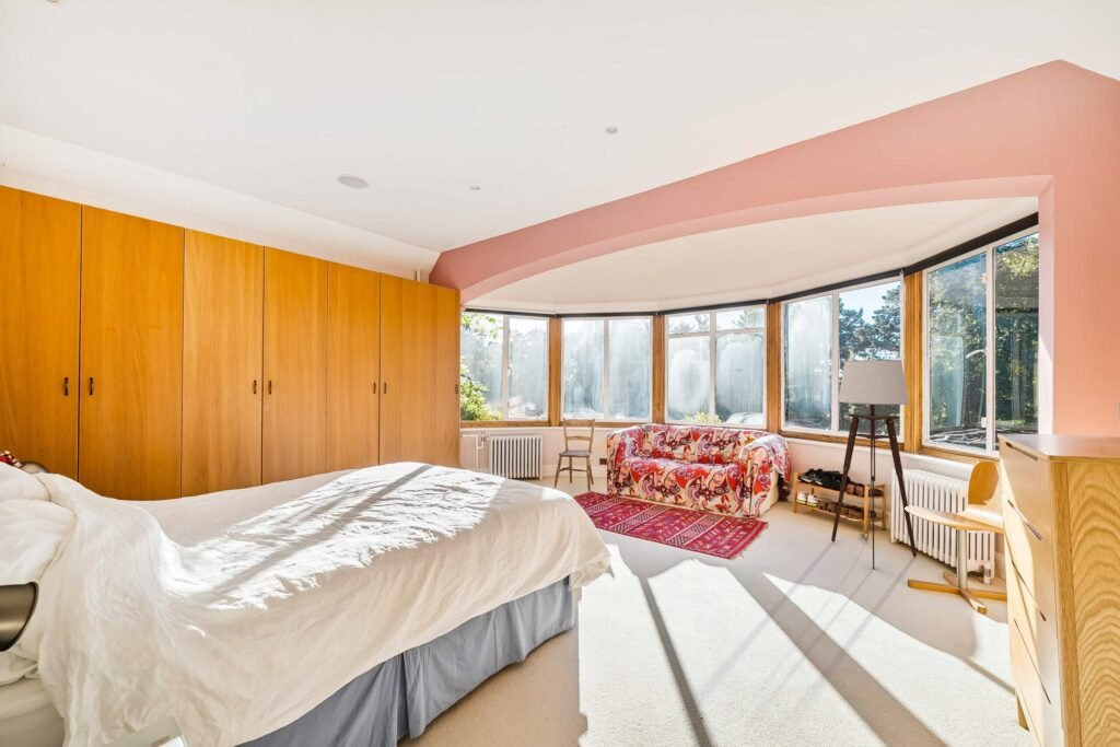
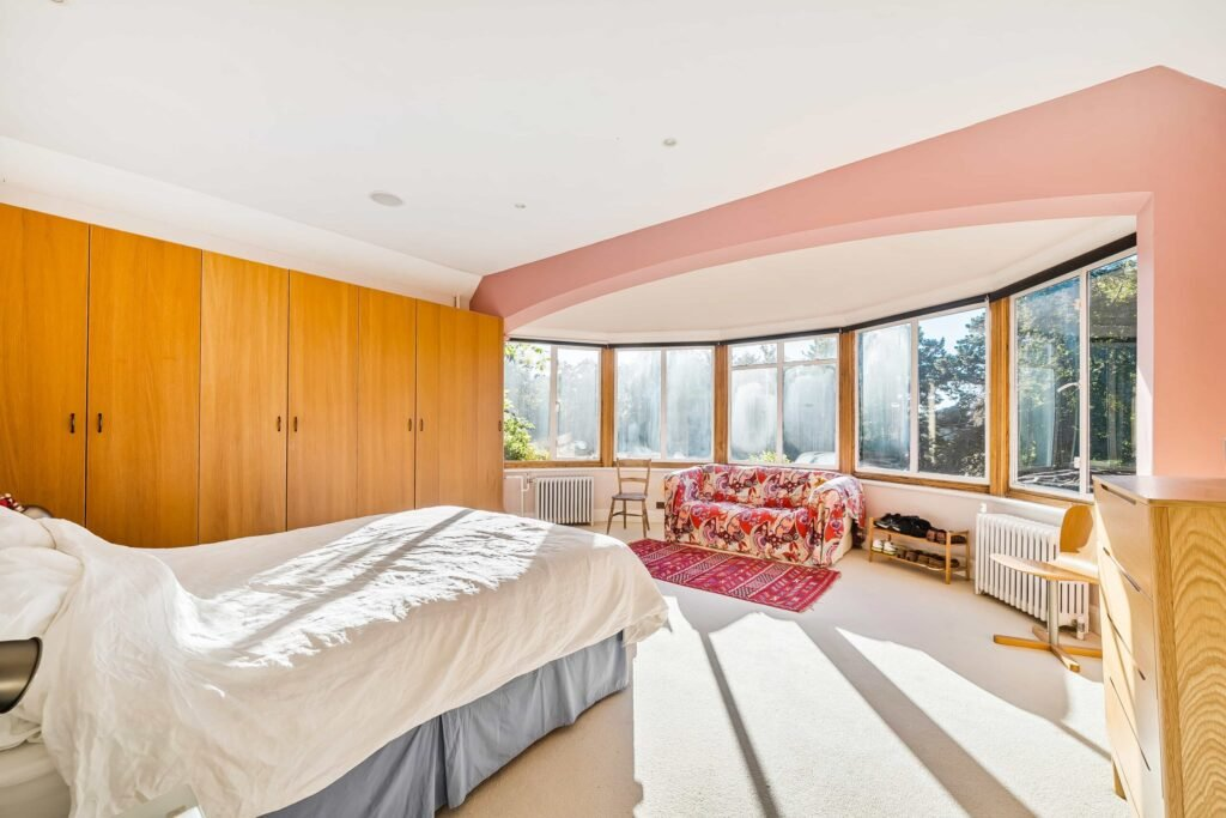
- floor lamp [830,359,918,570]
